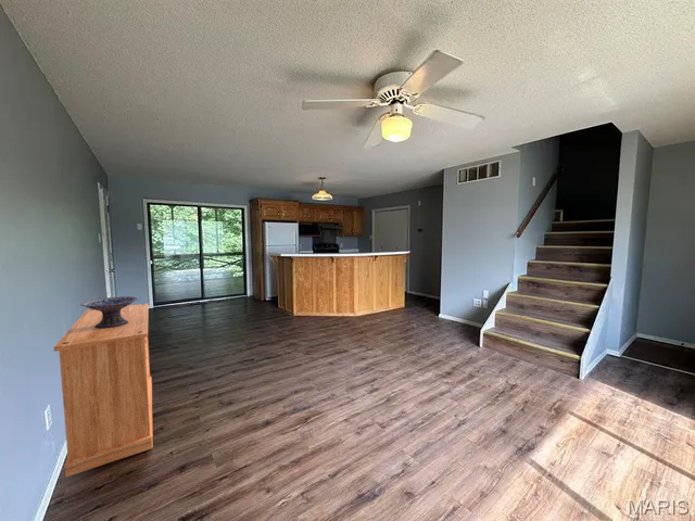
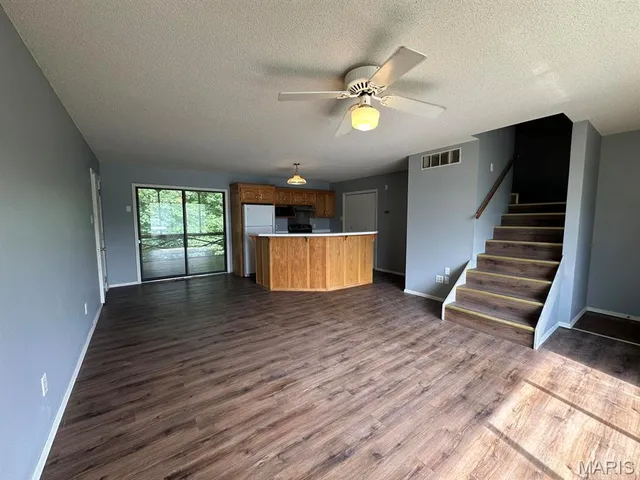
- decorative bowl [79,295,139,329]
- dresser [52,303,154,478]
